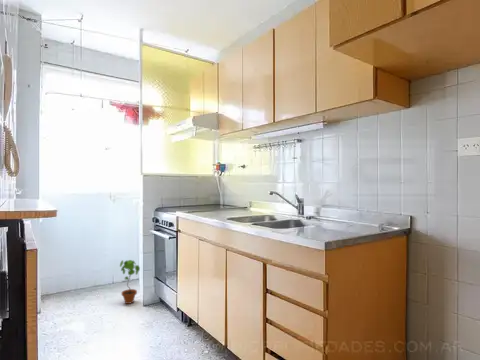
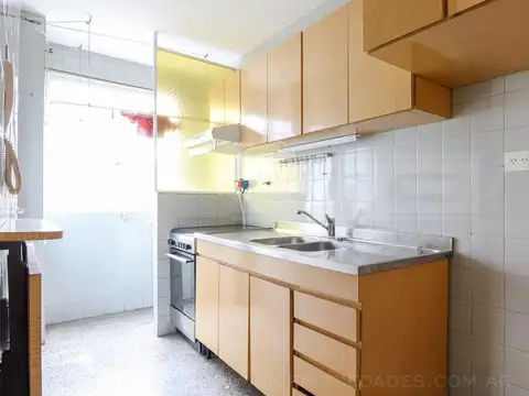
- potted plant [119,259,141,305]
